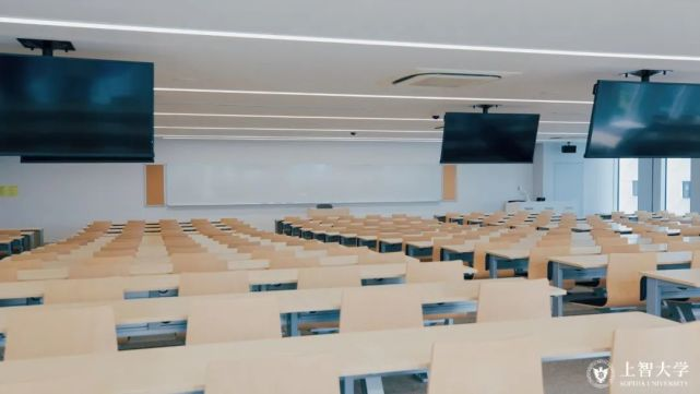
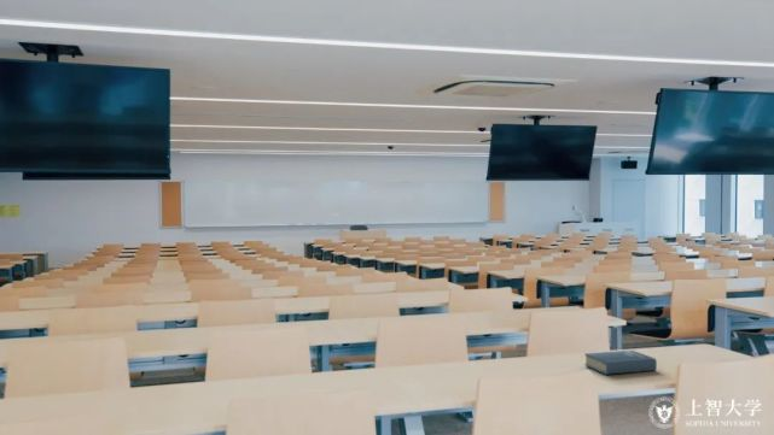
+ book [583,349,658,376]
